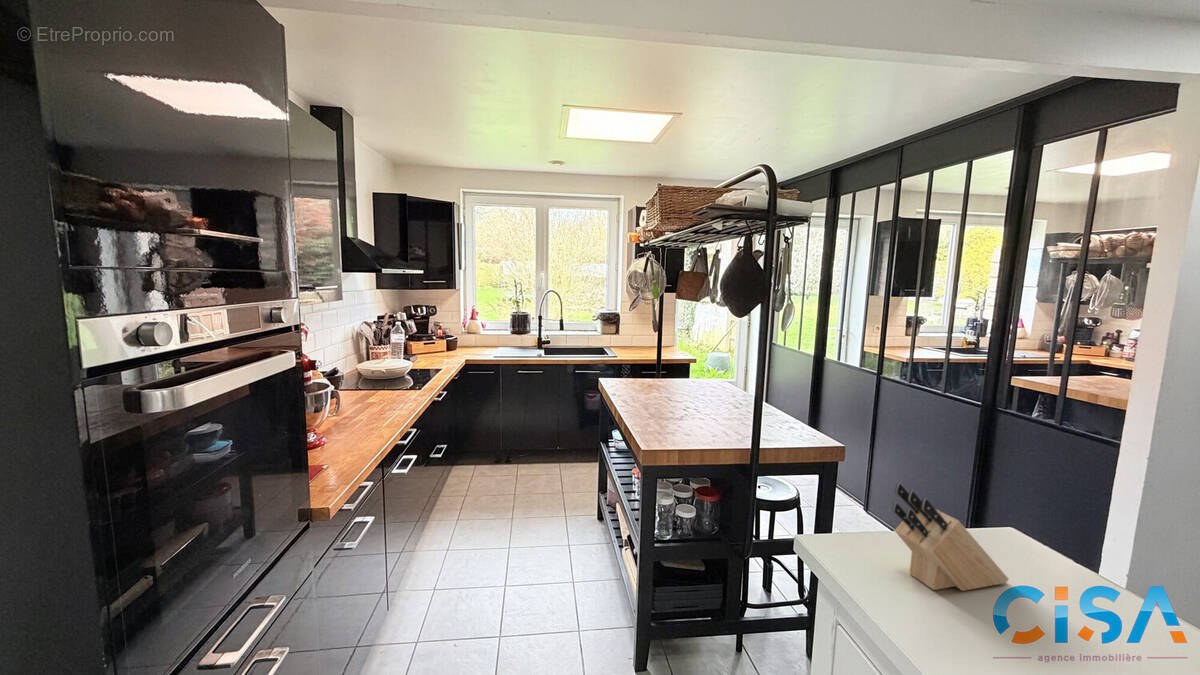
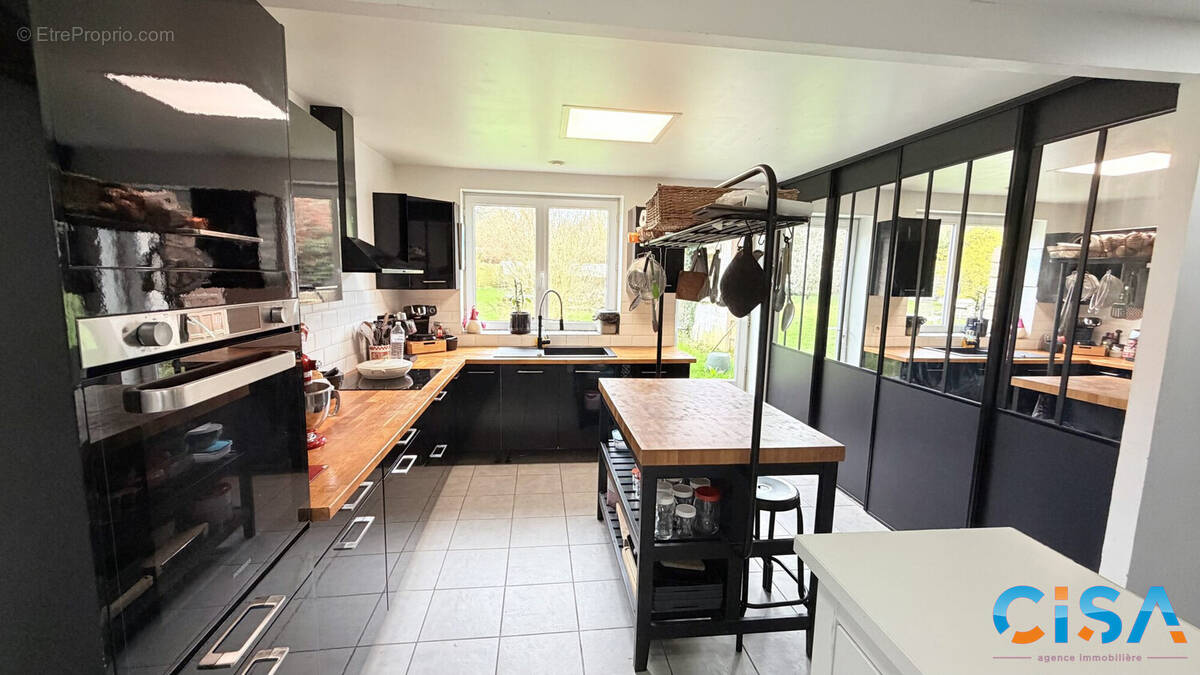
- knife block [891,482,1010,592]
